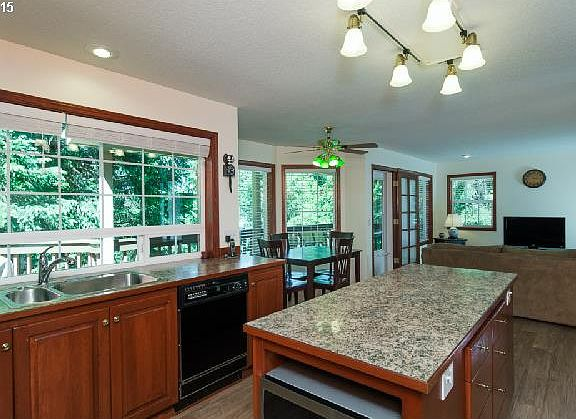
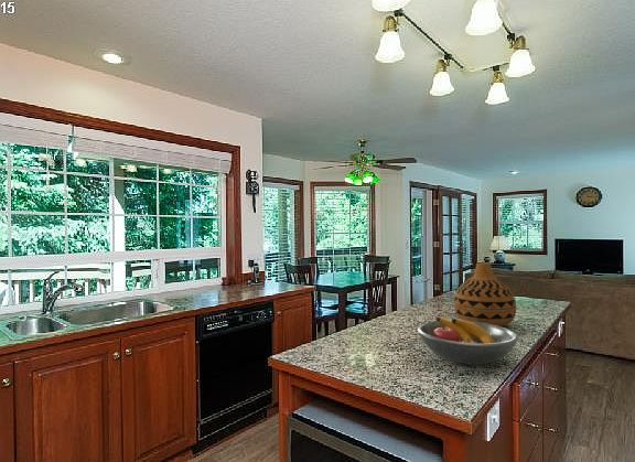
+ fruit bowl [417,316,519,366]
+ vase [453,261,517,327]
